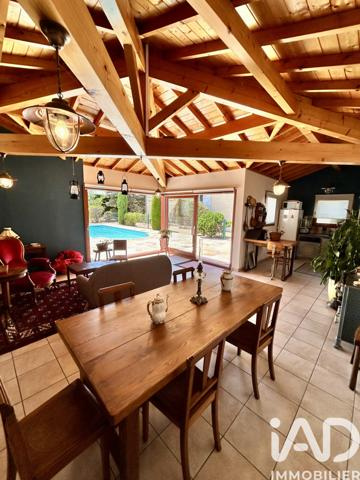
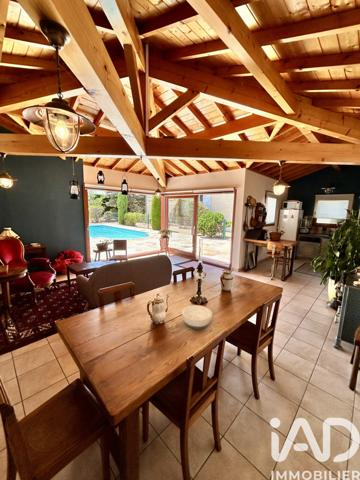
+ bowl [181,304,213,330]
